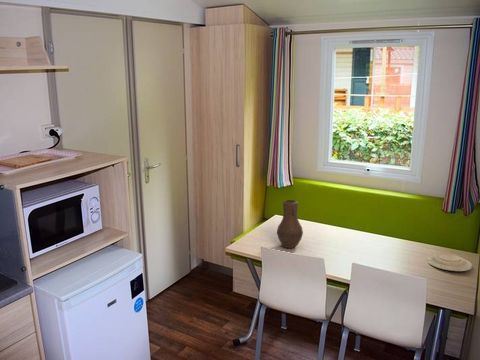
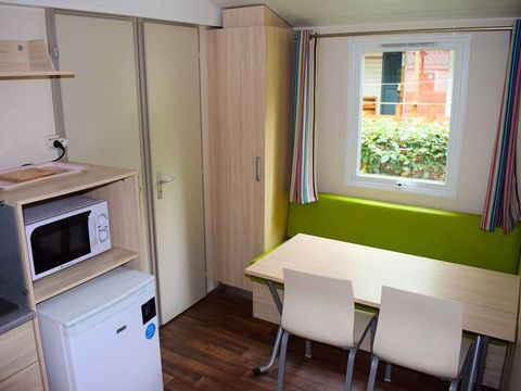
- vase [276,199,304,249]
- plate [425,252,473,272]
